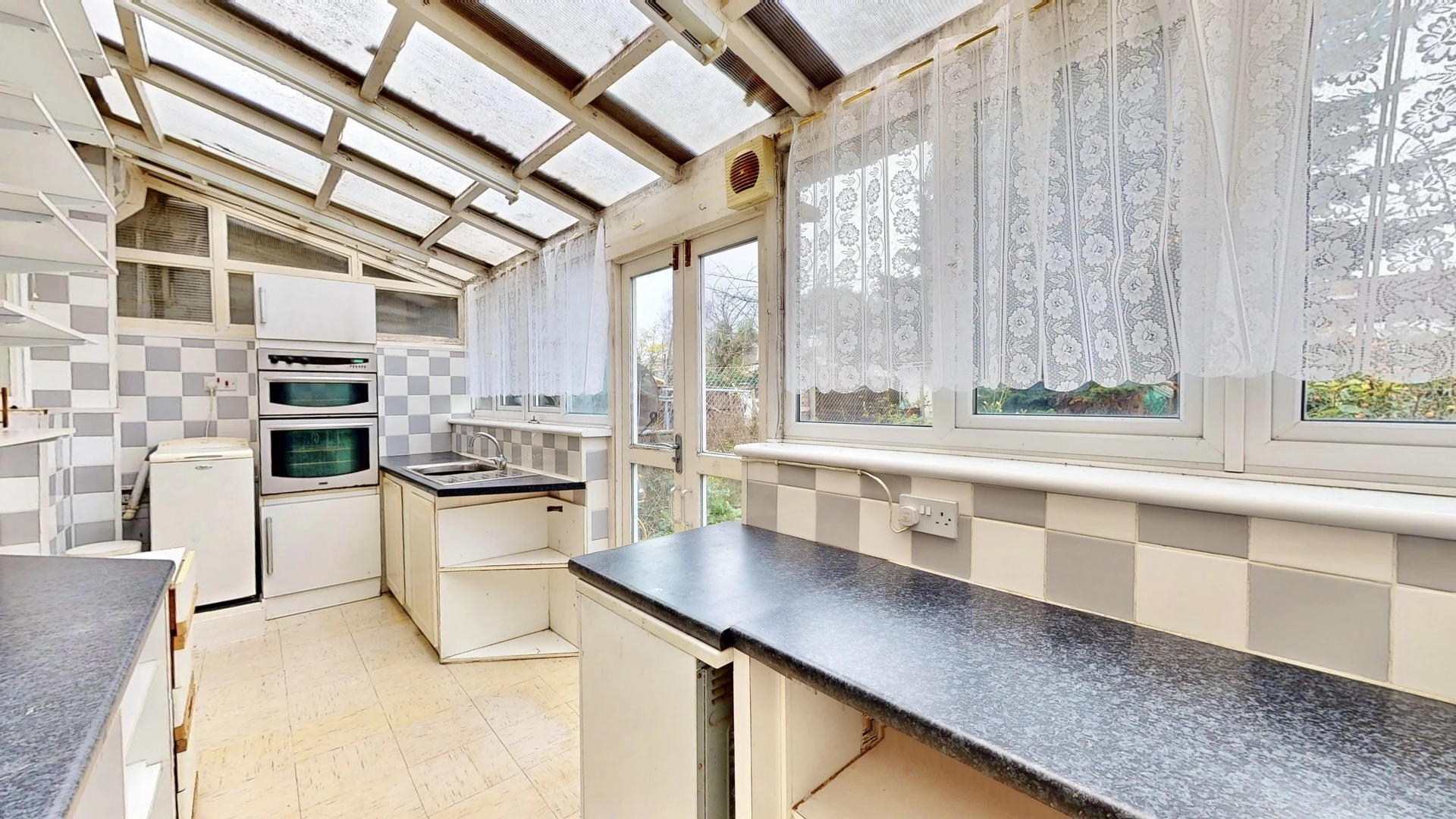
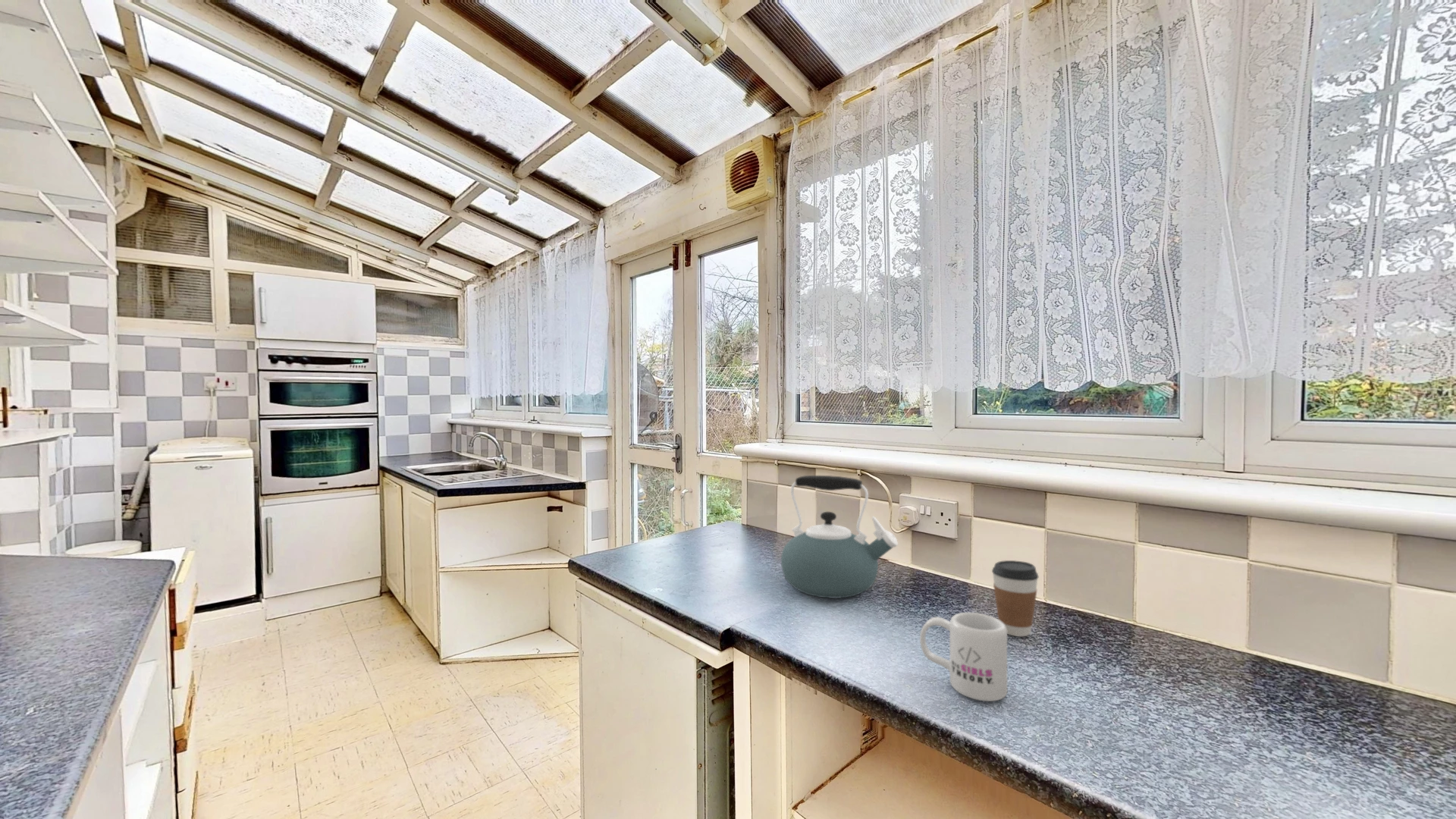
+ coffee cup [991,560,1039,637]
+ mug [919,612,1008,702]
+ kettle [780,475,899,599]
